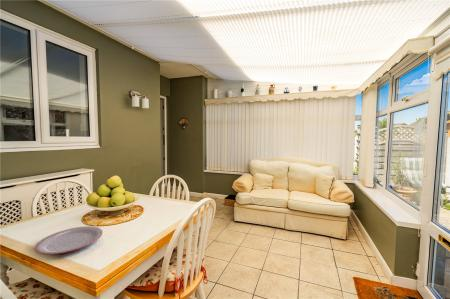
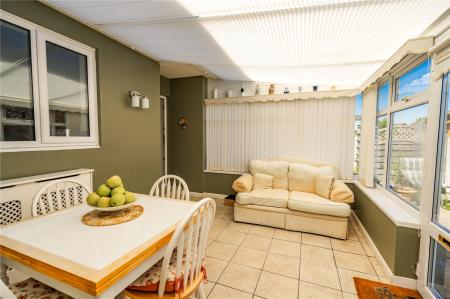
- plate [34,225,103,255]
